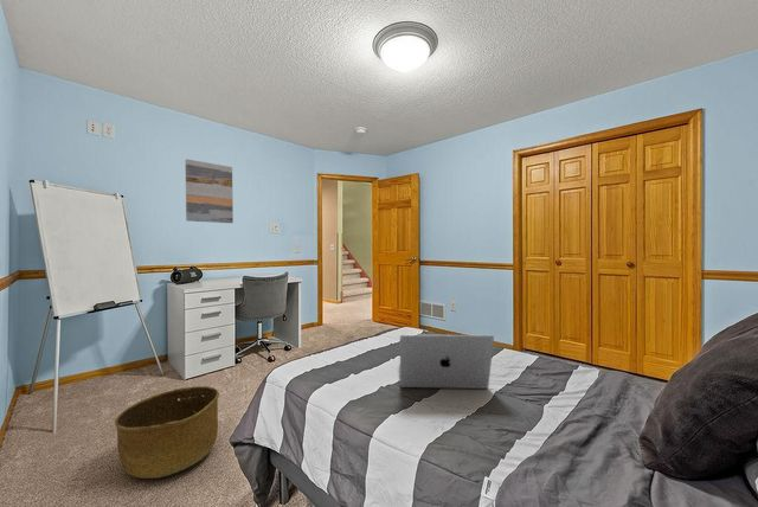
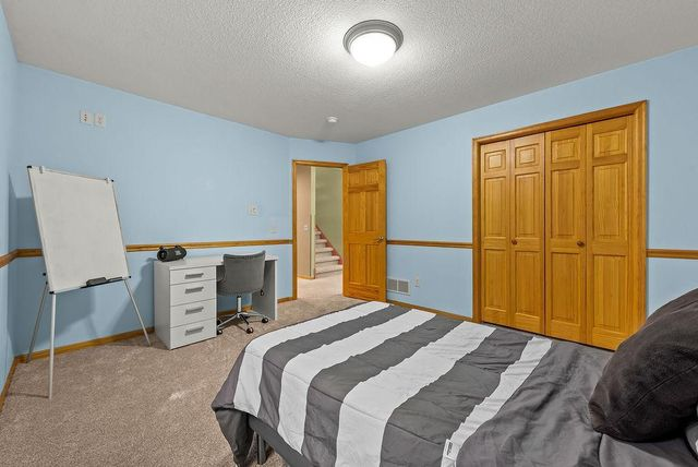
- basket [114,385,220,480]
- wall art [185,158,235,224]
- laptop [398,334,495,390]
